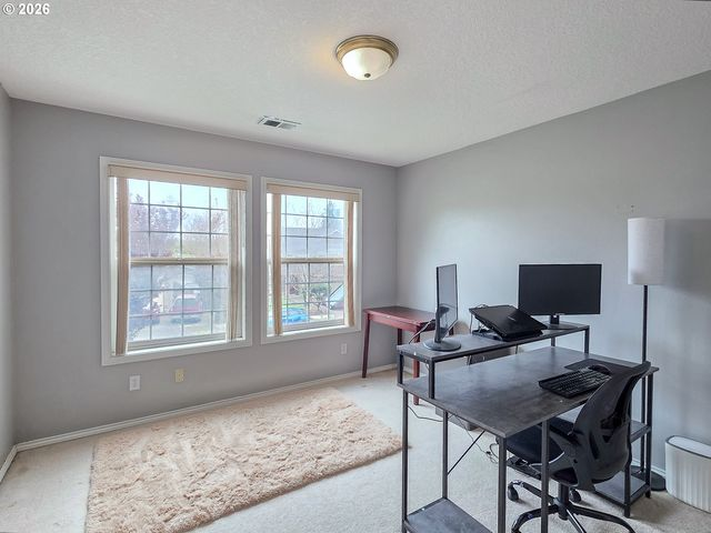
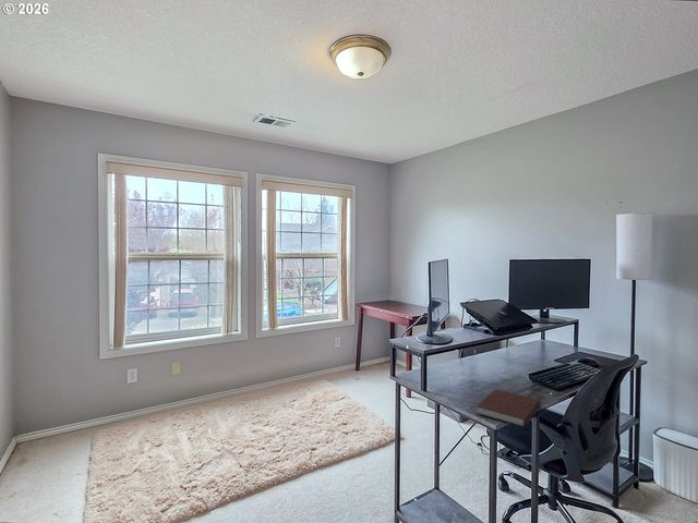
+ notebook [476,388,541,428]
